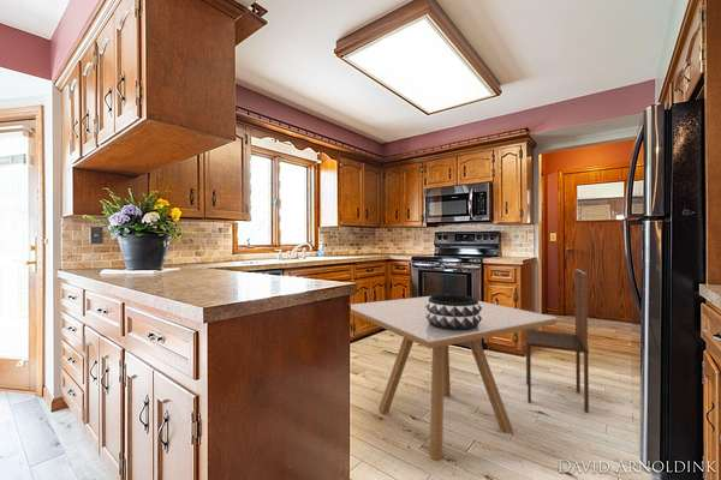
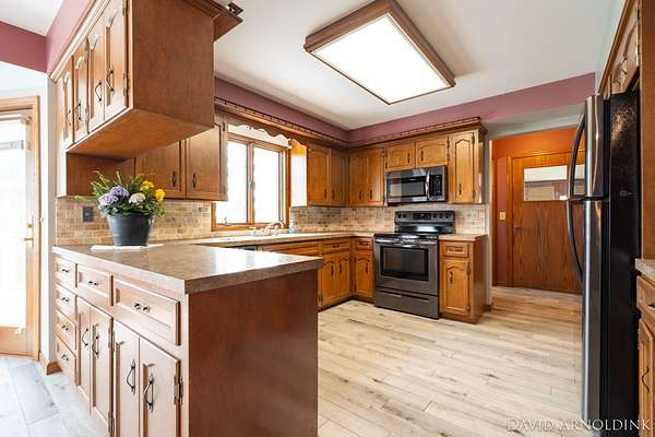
- dining table [350,294,558,462]
- dining chair [525,268,590,414]
- decorative bowl [425,294,482,330]
